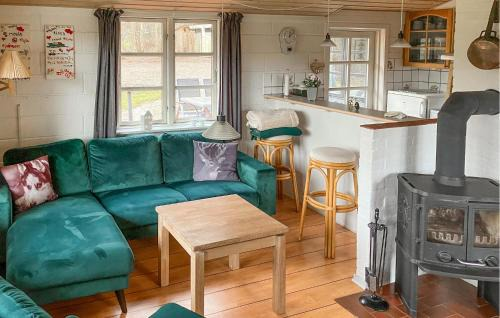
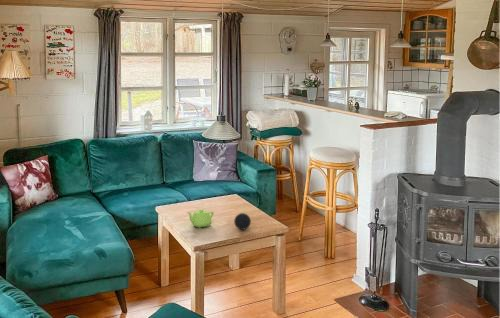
+ teapot [186,208,215,229]
+ decorative ball [233,212,252,231]
